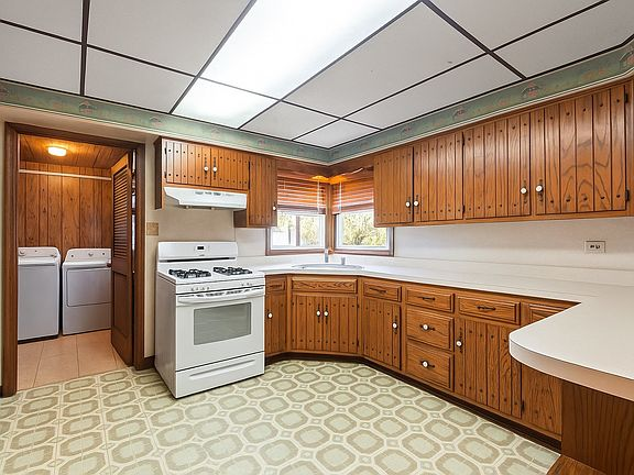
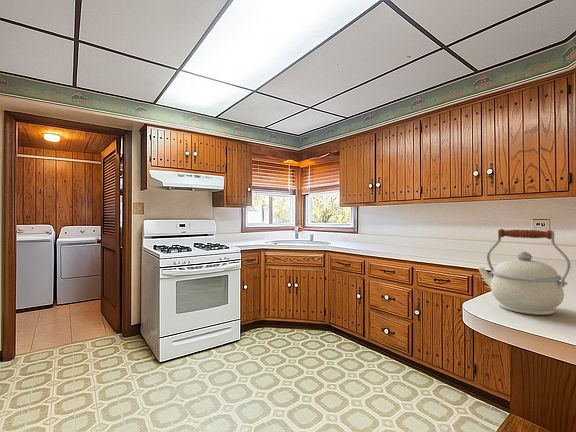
+ kettle [477,228,571,316]
